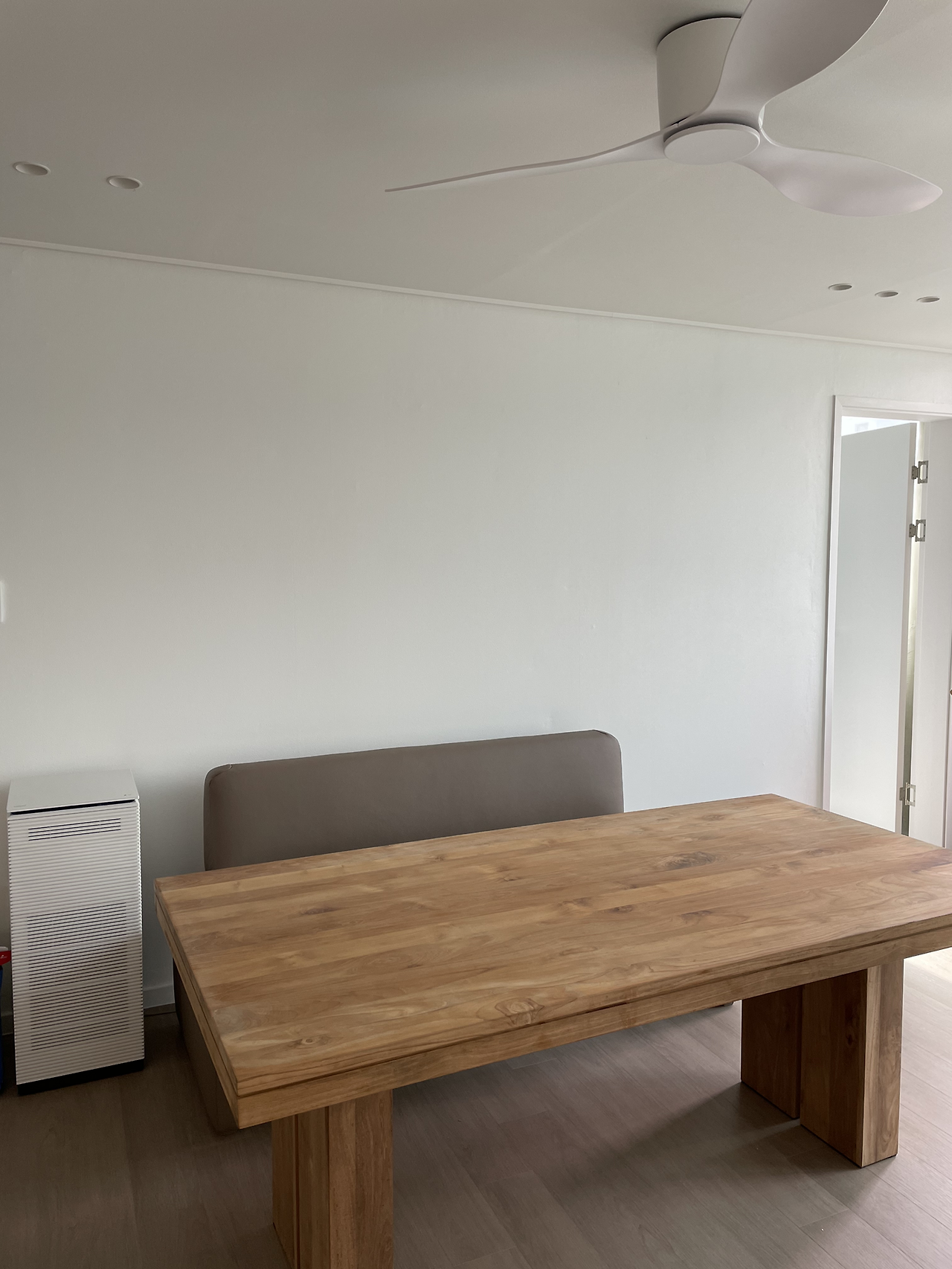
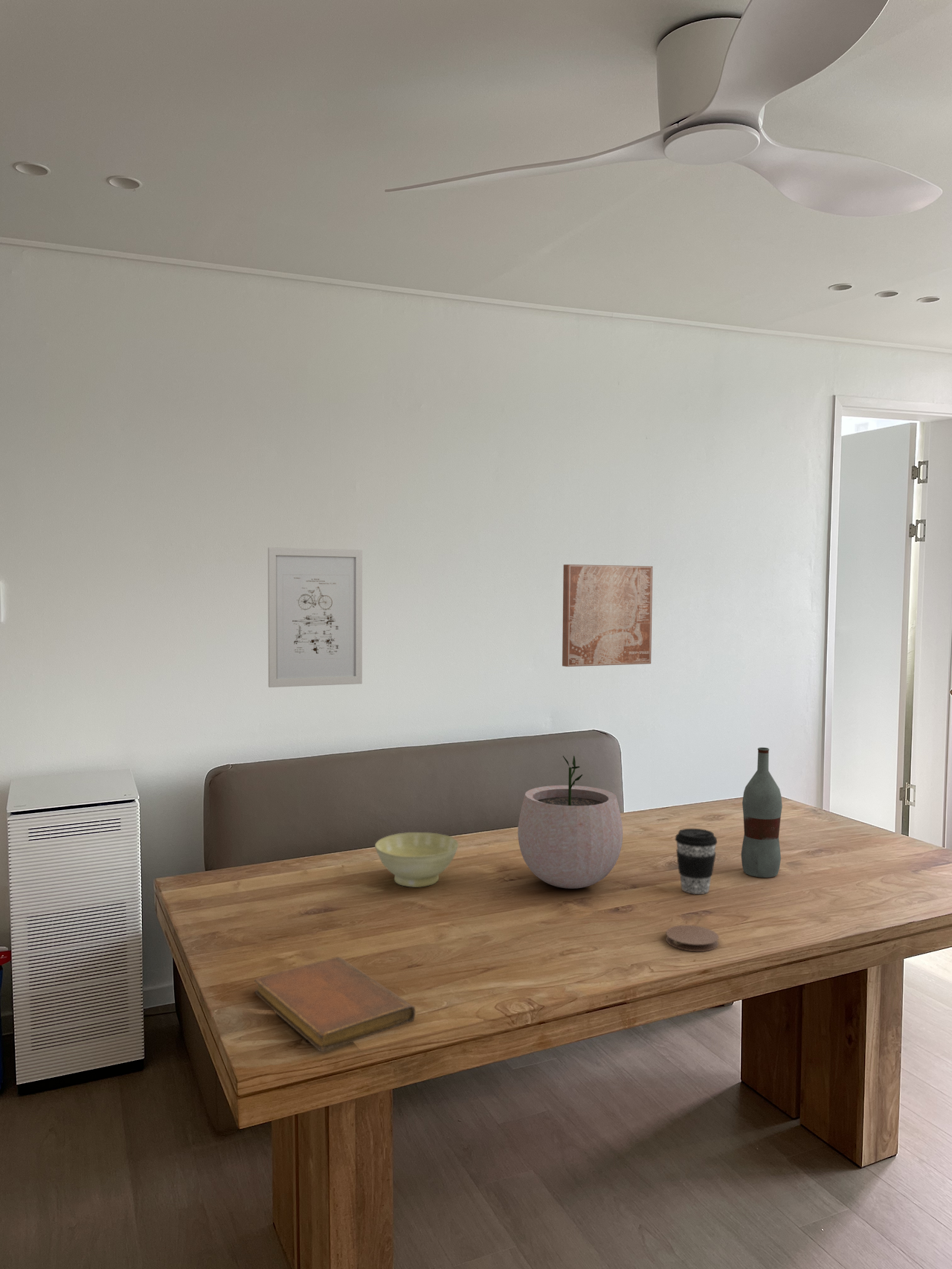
+ wall art [562,564,653,667]
+ plant pot [517,755,623,890]
+ bowl [374,832,459,888]
+ coffee cup [675,828,718,895]
+ notebook [254,957,416,1053]
+ coaster [665,925,720,952]
+ wall art [267,547,363,688]
+ bottle [741,747,783,878]
